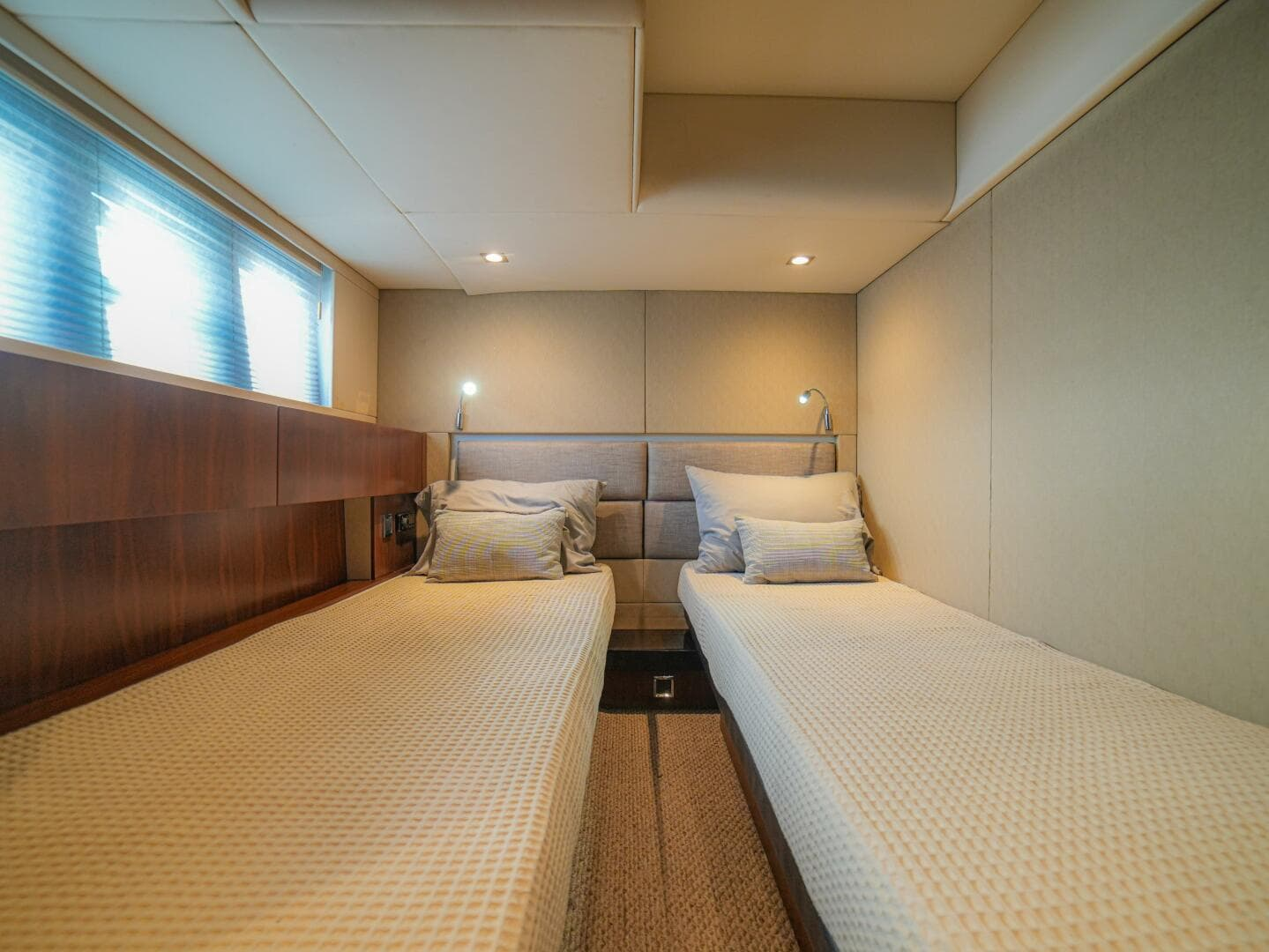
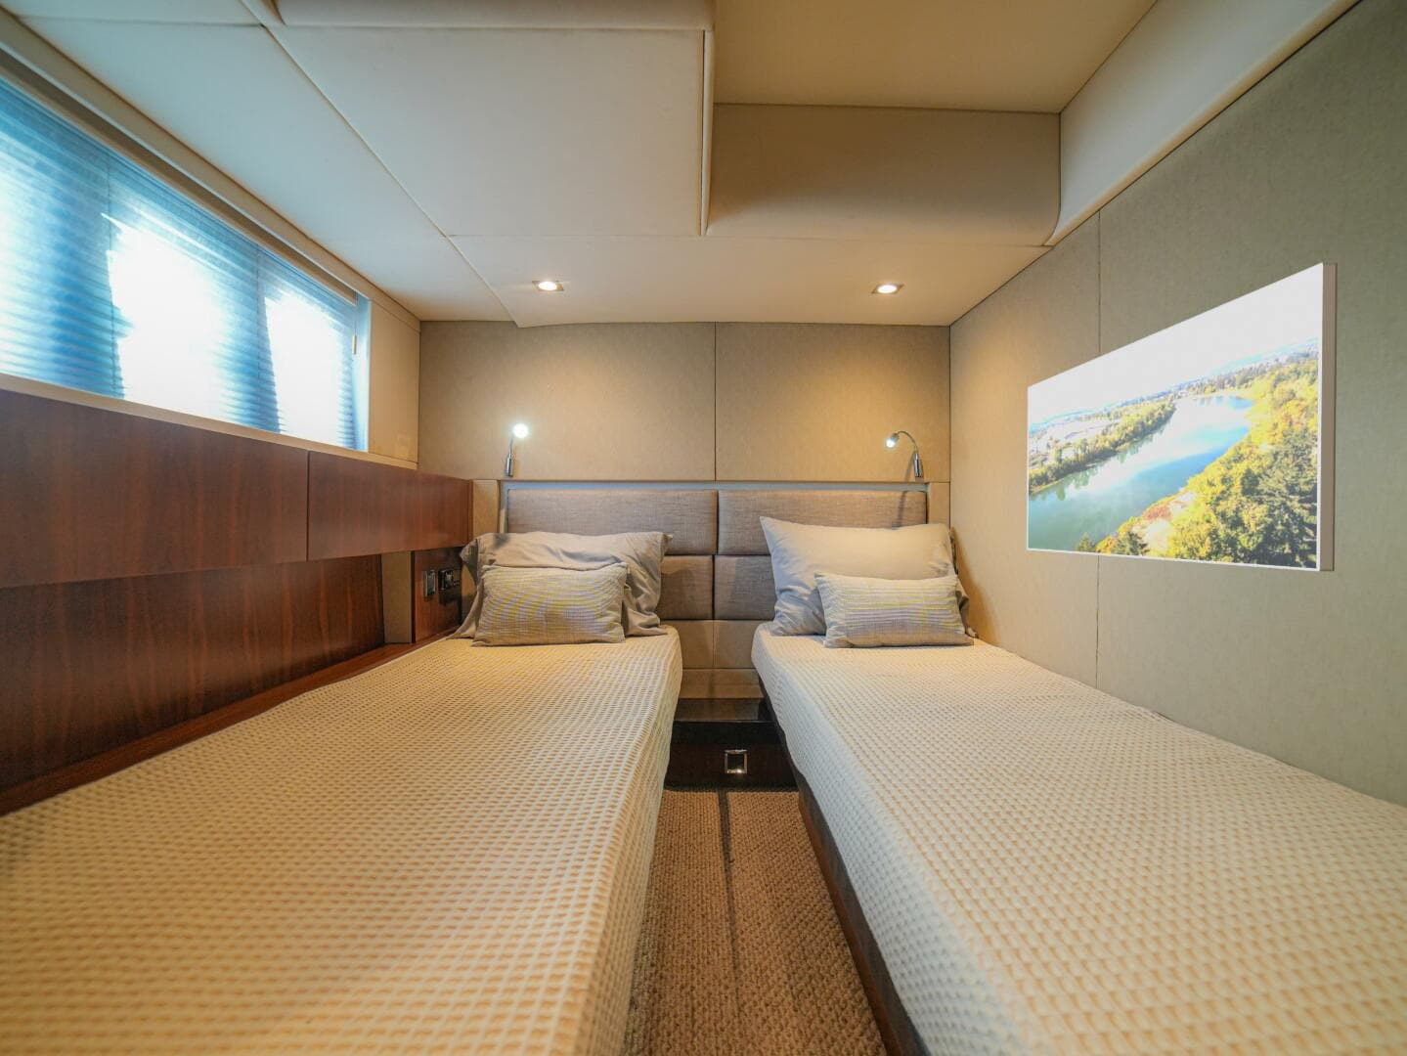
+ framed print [1026,261,1338,572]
